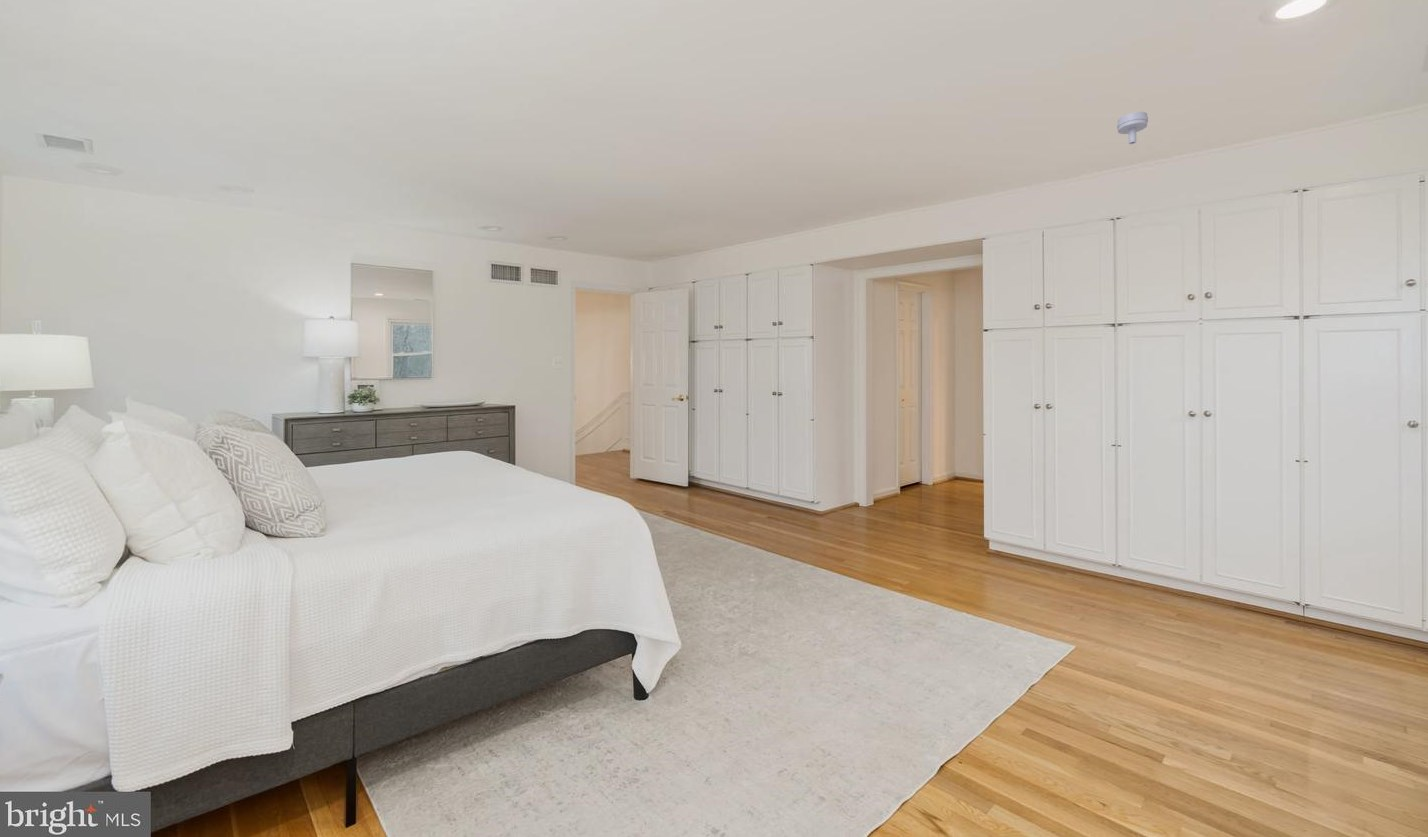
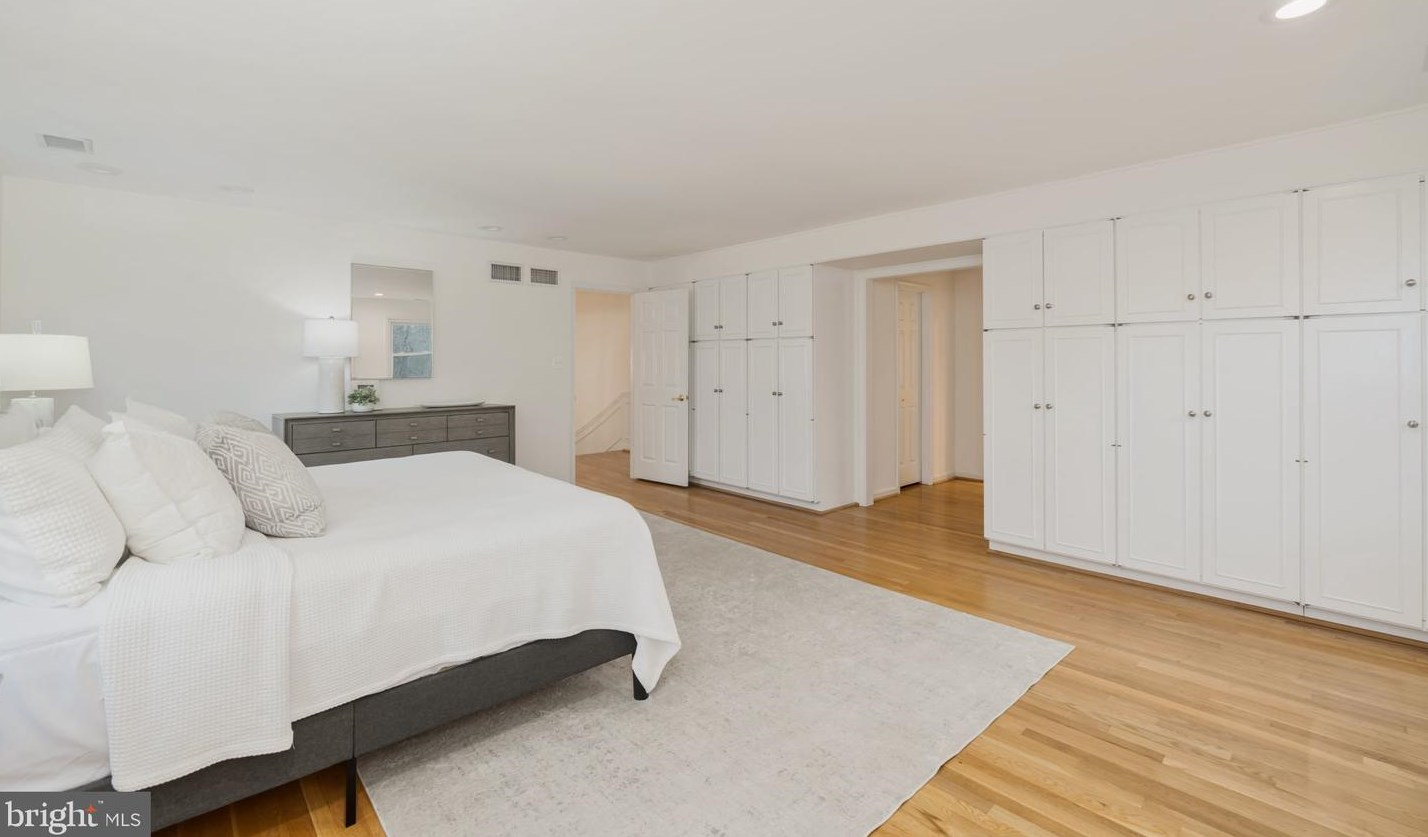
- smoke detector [1116,111,1149,145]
